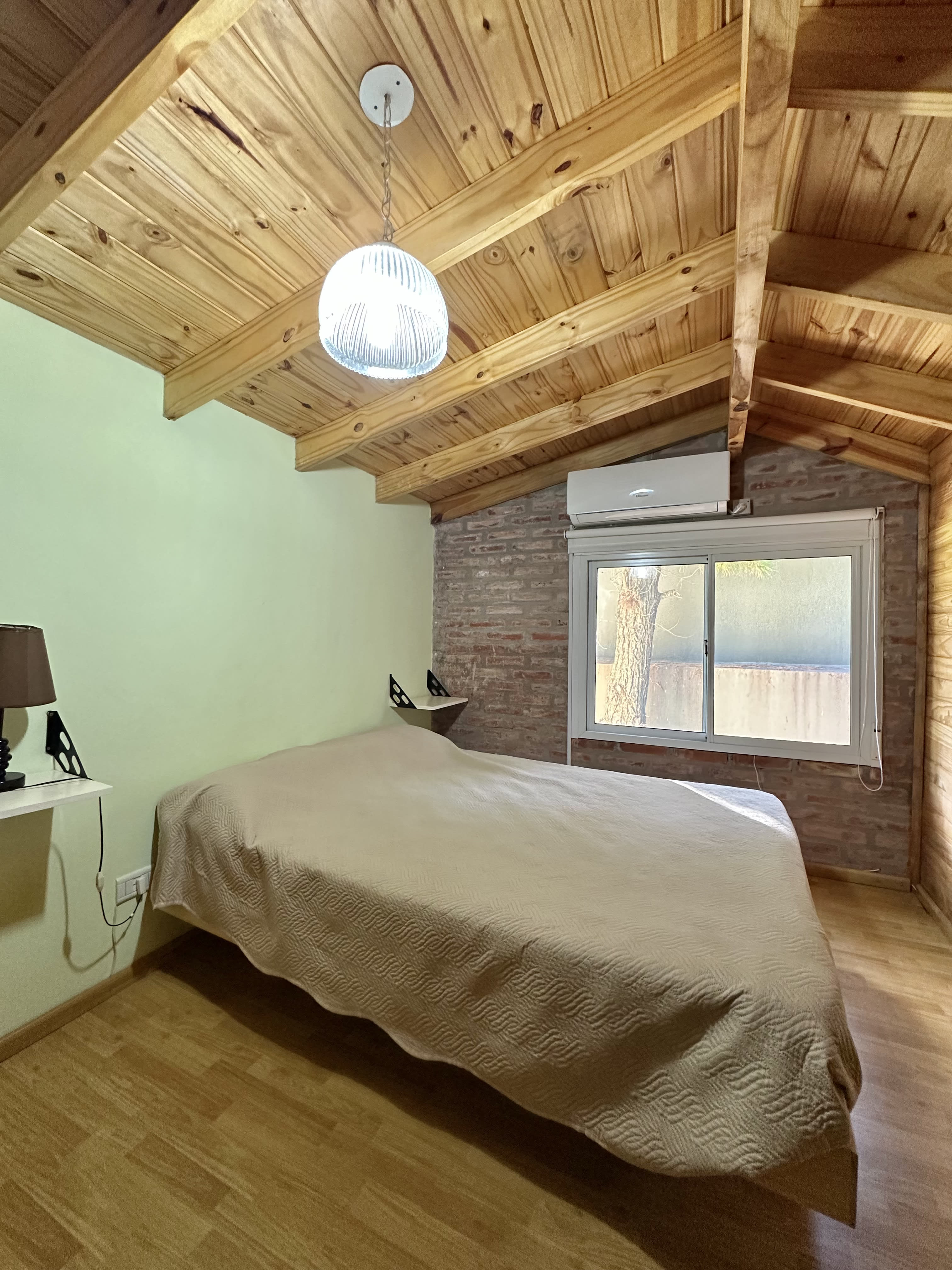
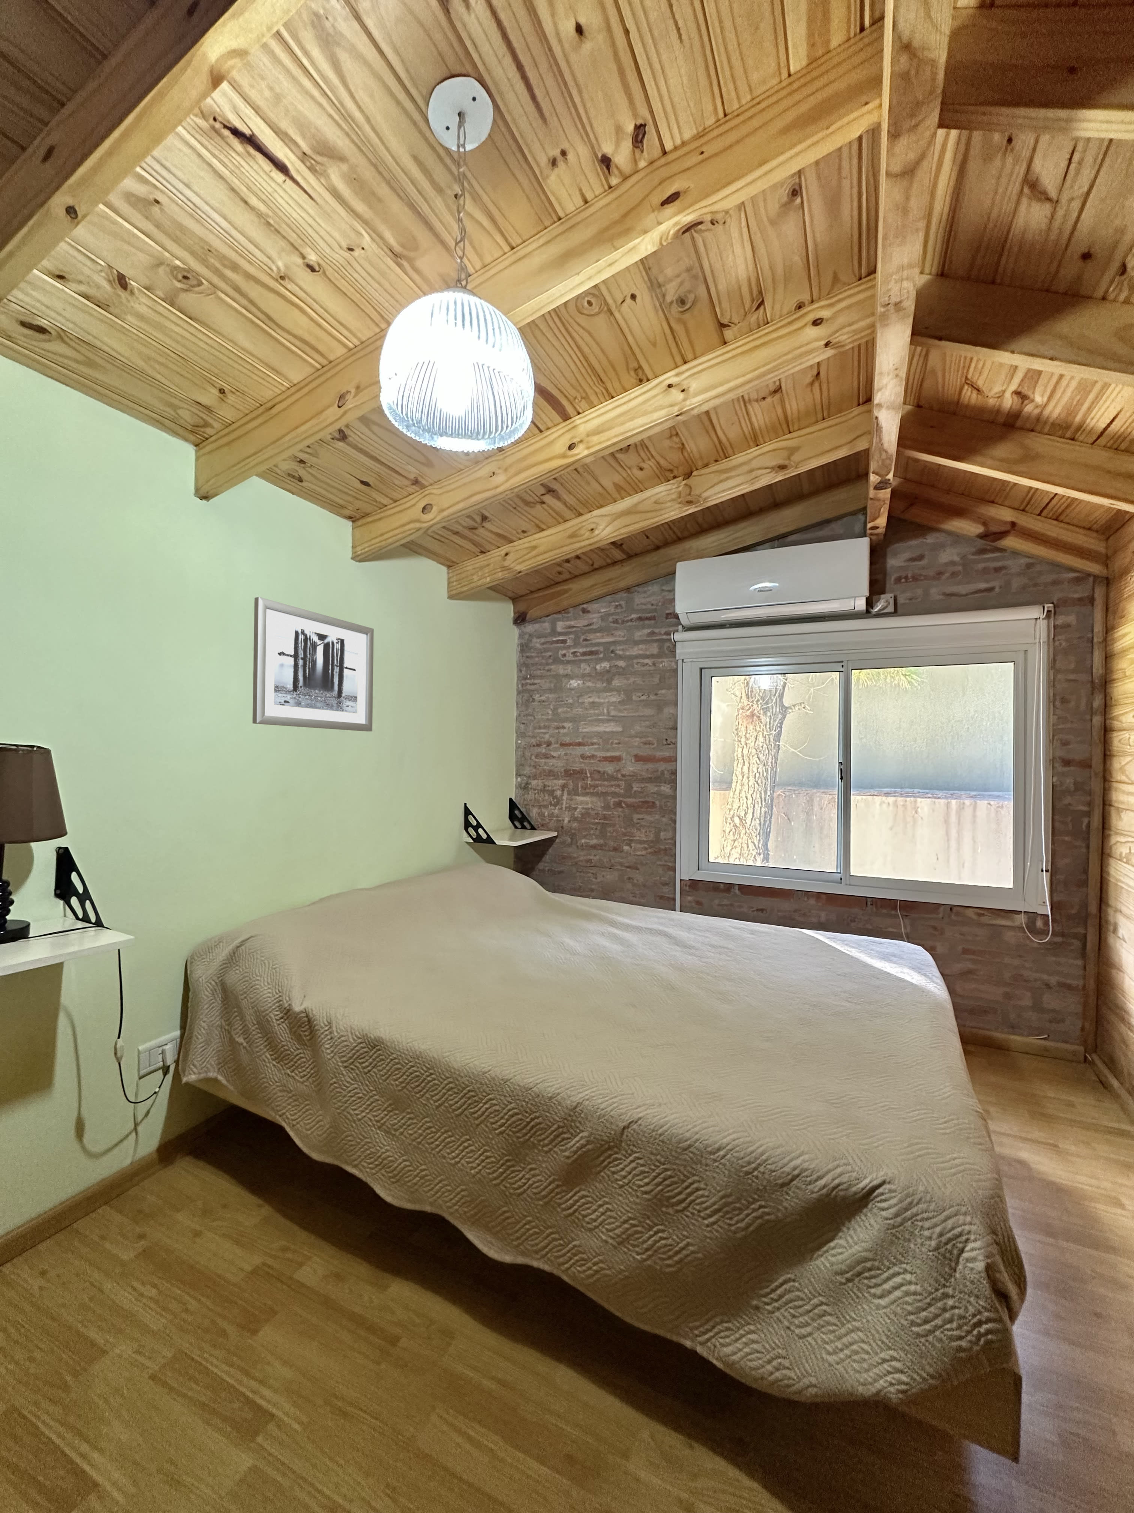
+ wall art [253,597,374,731]
